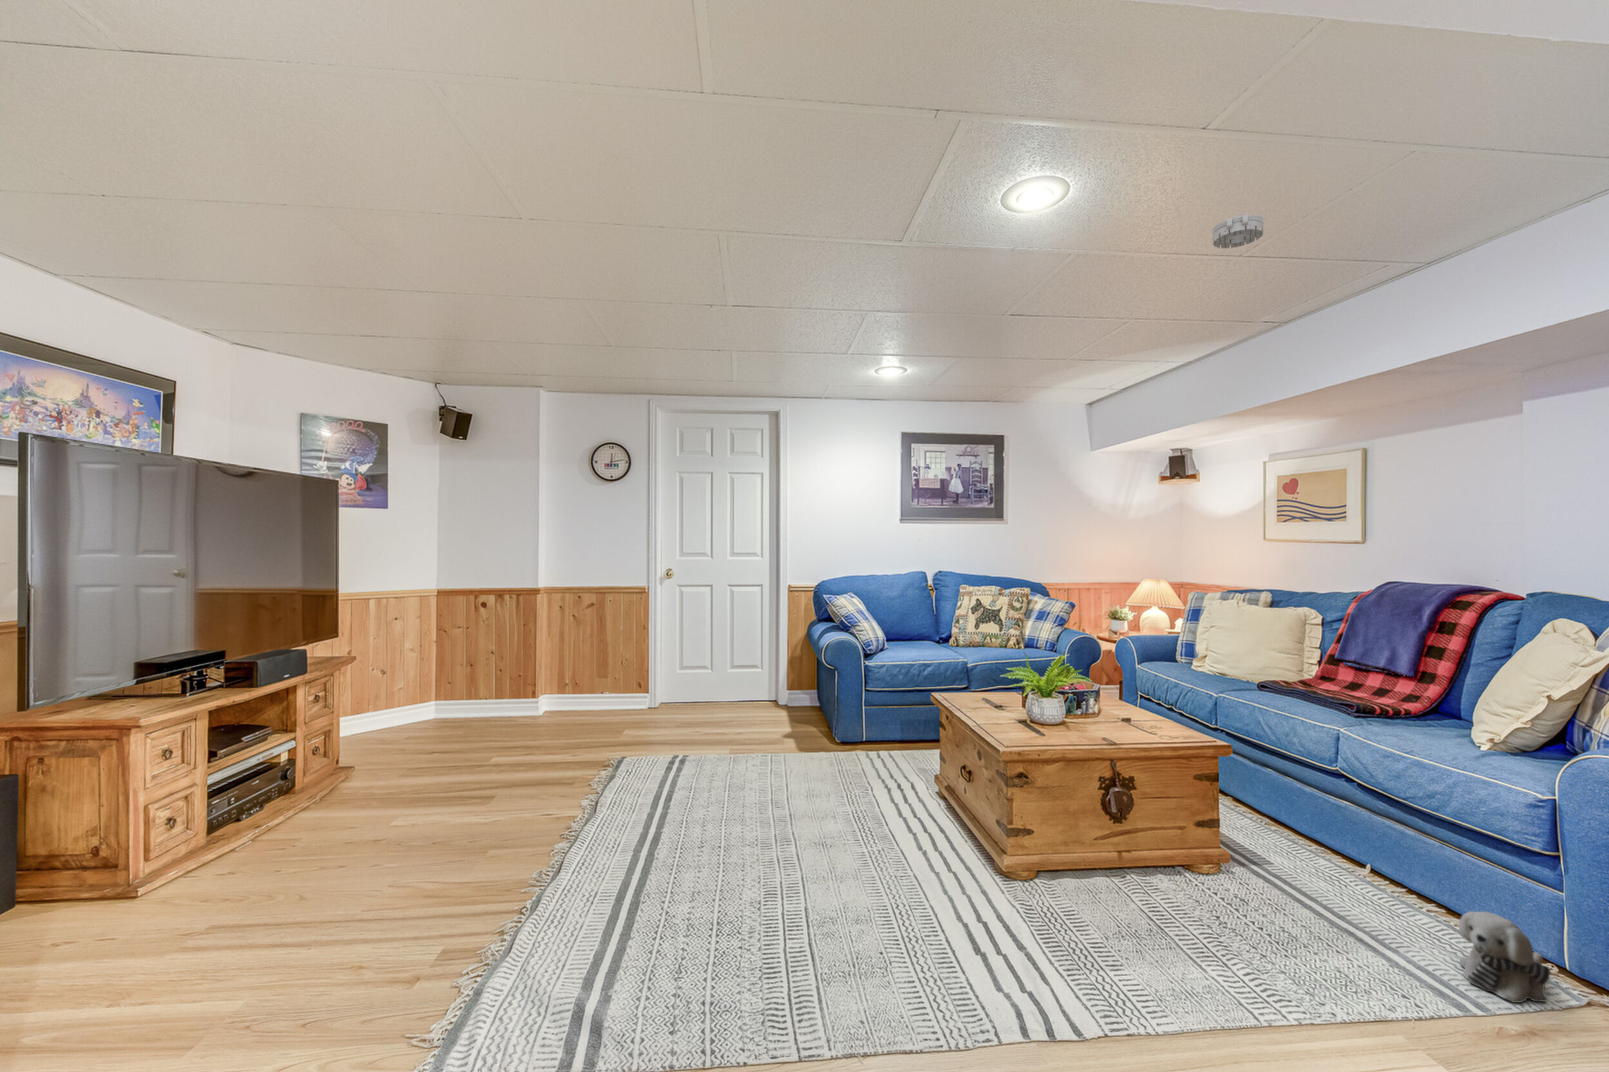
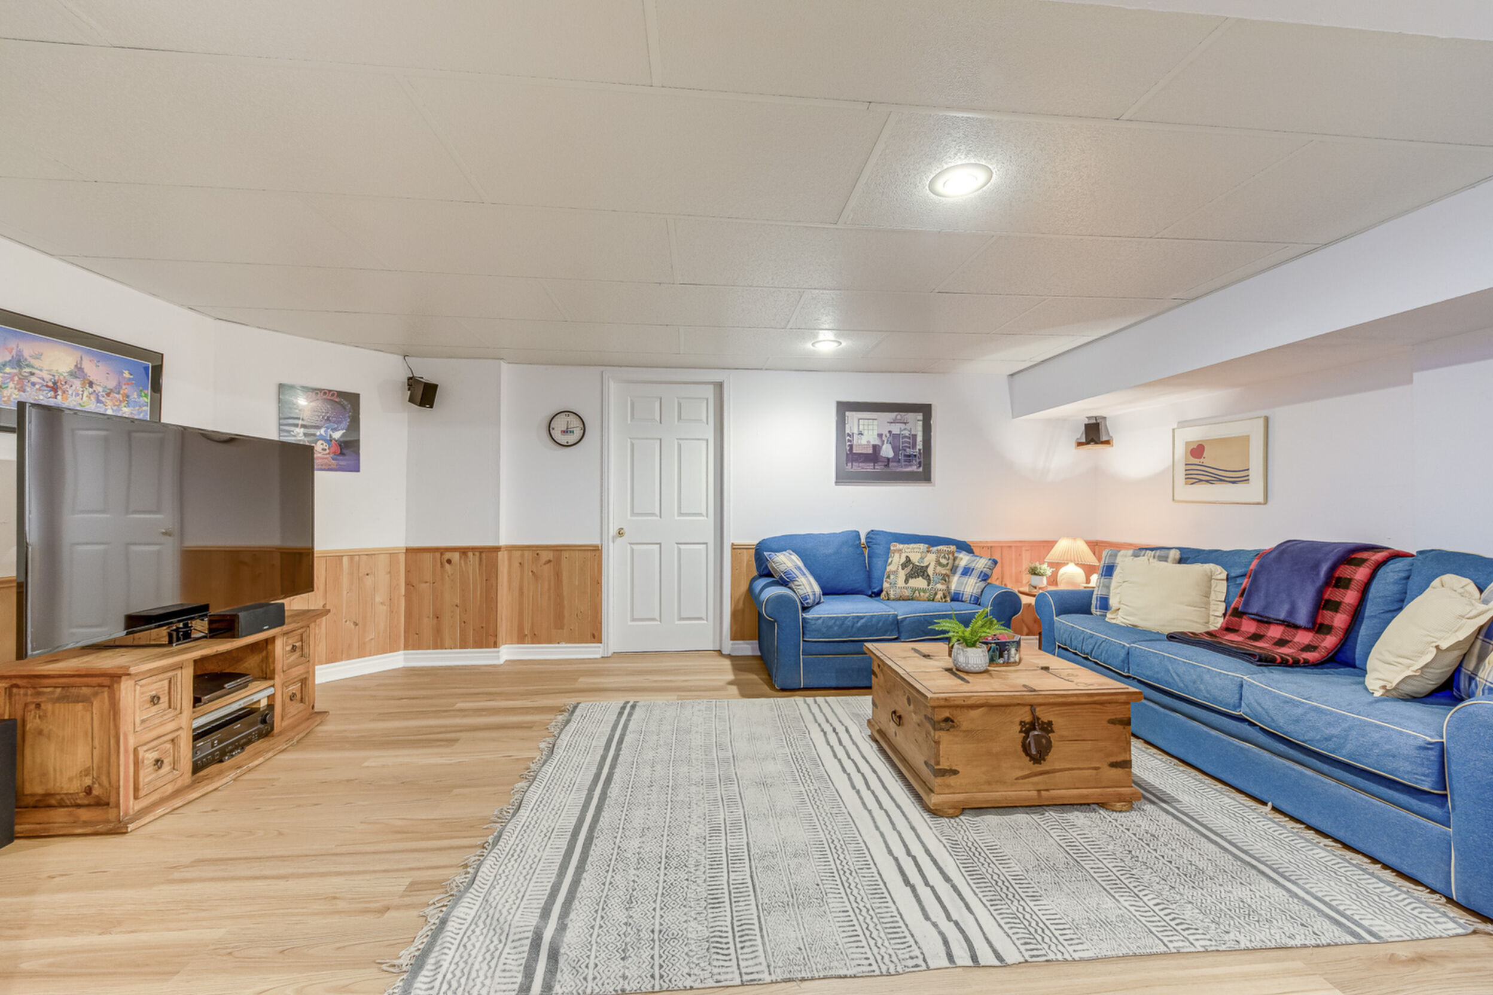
- smoke detector [1212,213,1264,249]
- plush toy [1458,910,1552,1003]
